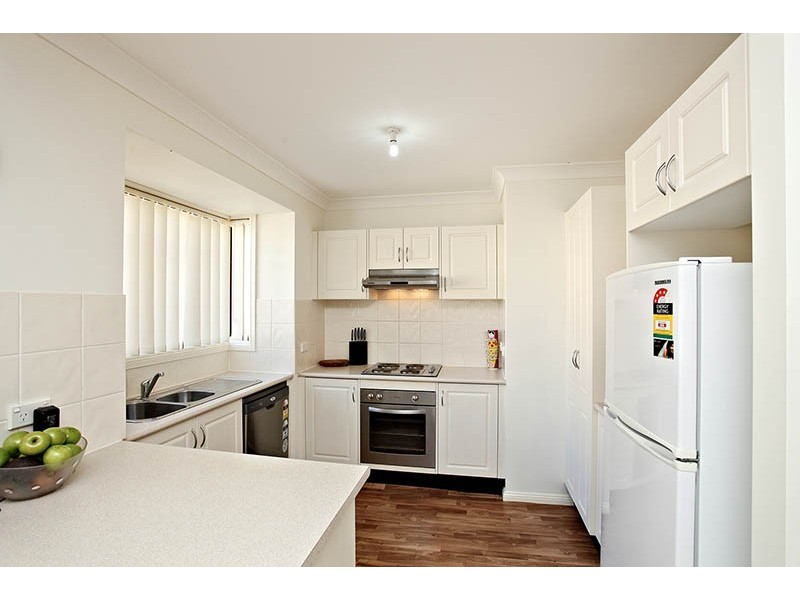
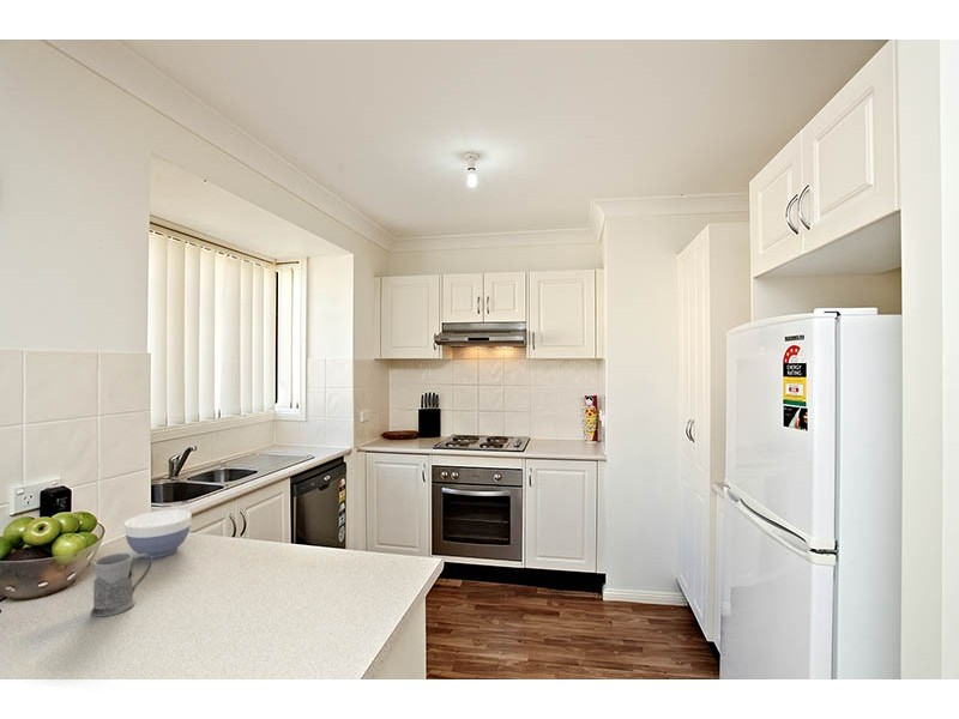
+ mug [90,552,153,618]
+ bowl [123,509,193,560]
